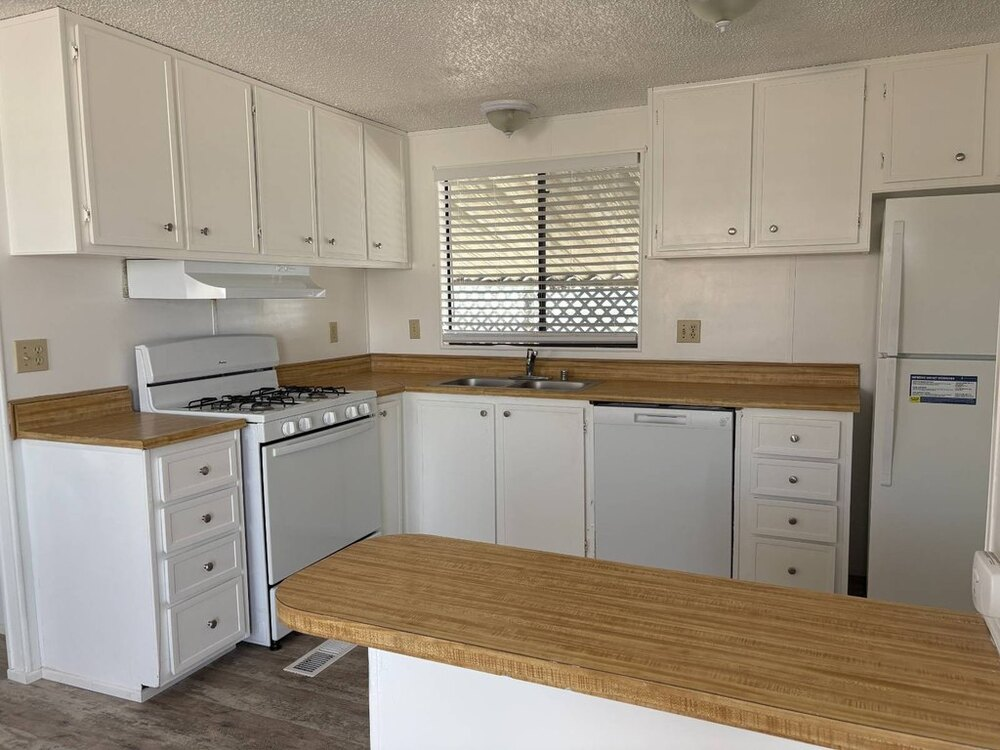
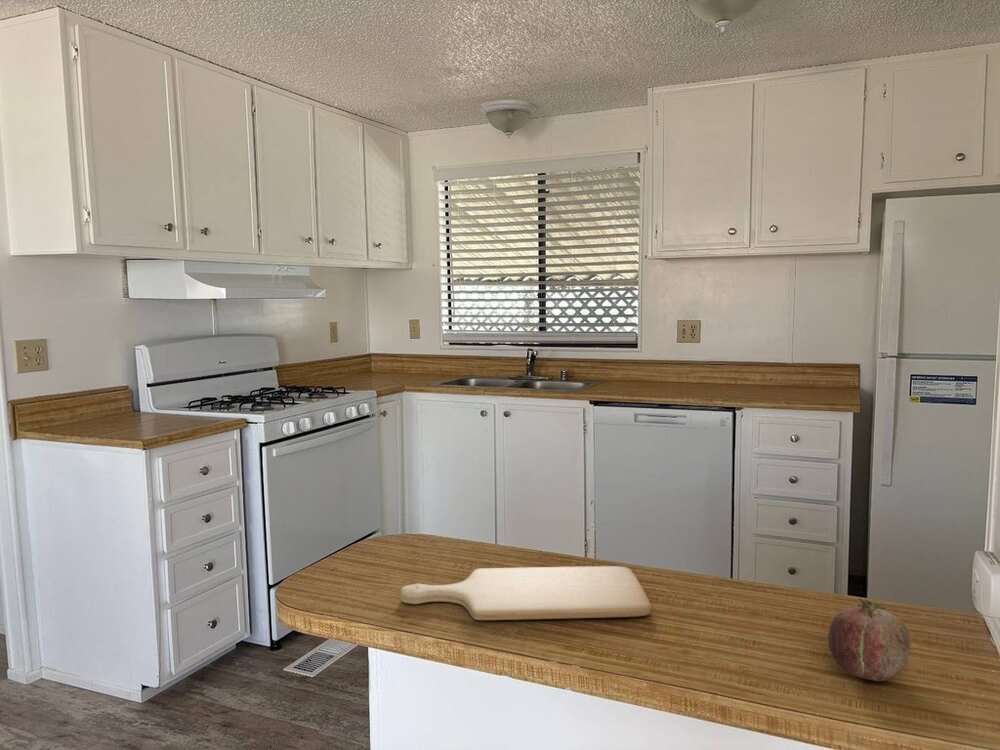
+ chopping board [400,565,652,621]
+ fruit [827,597,912,682]
